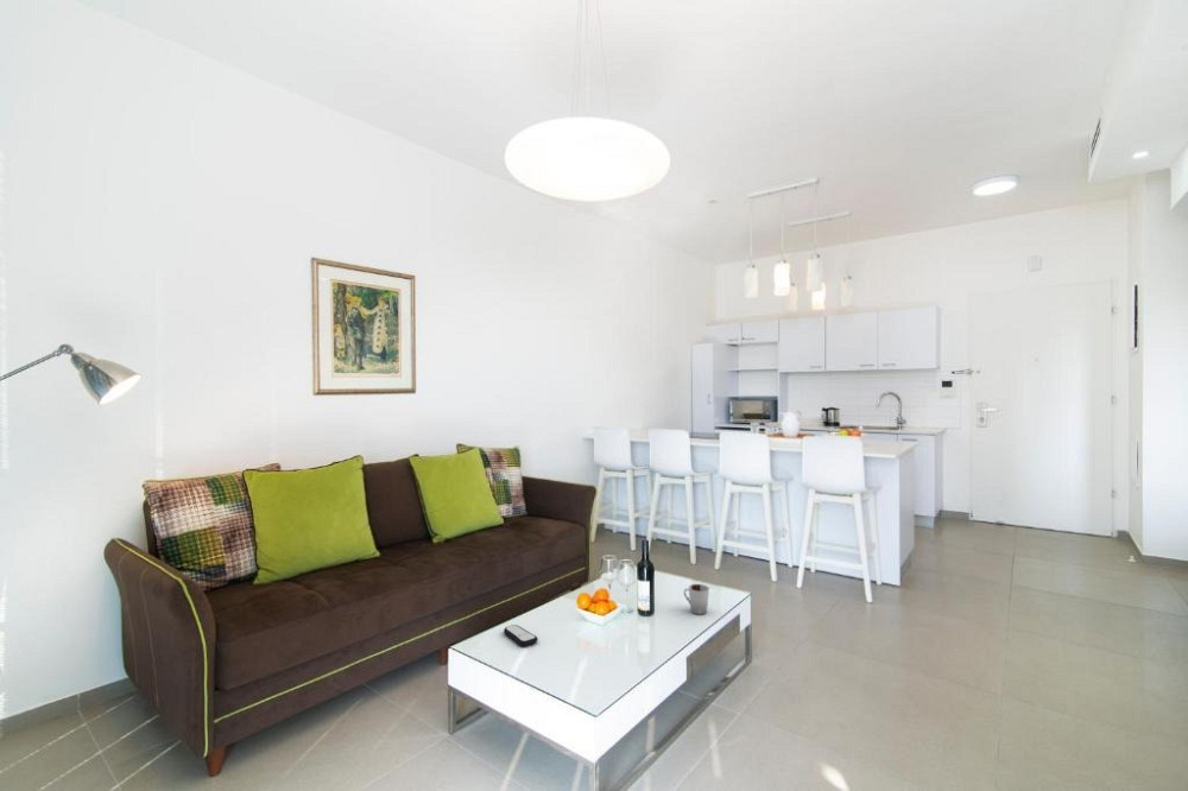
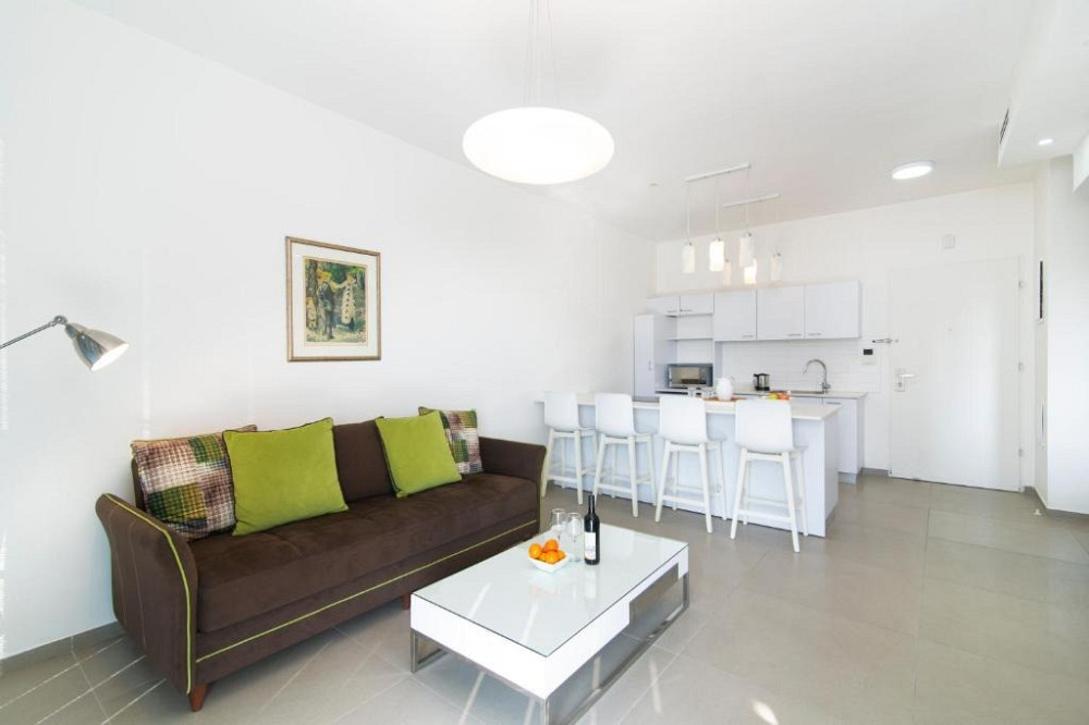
- remote control [503,624,538,647]
- cup [683,583,710,615]
